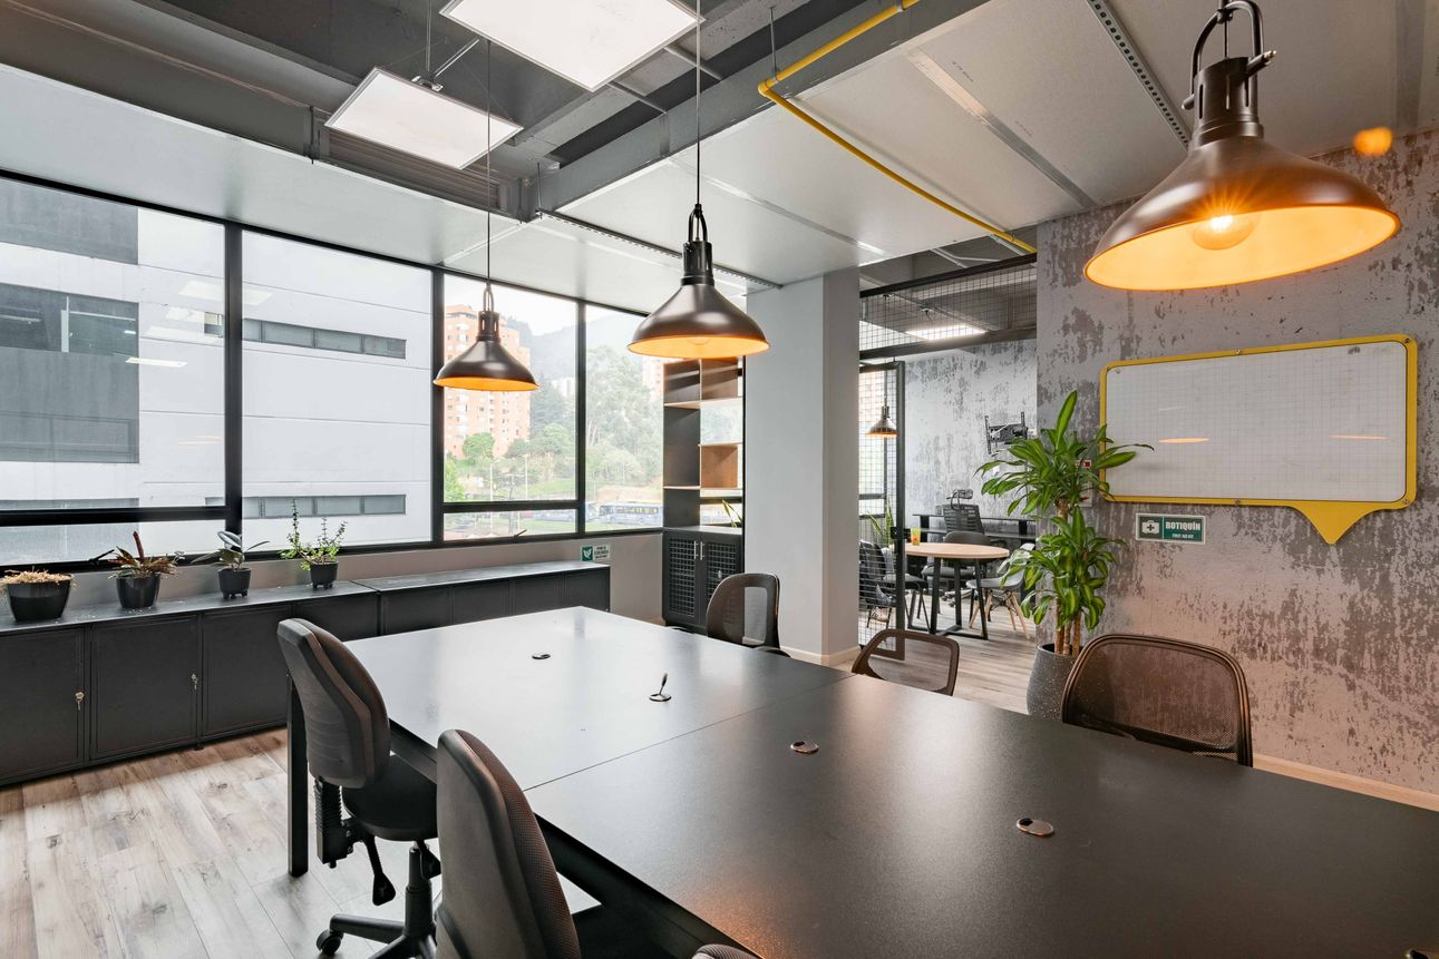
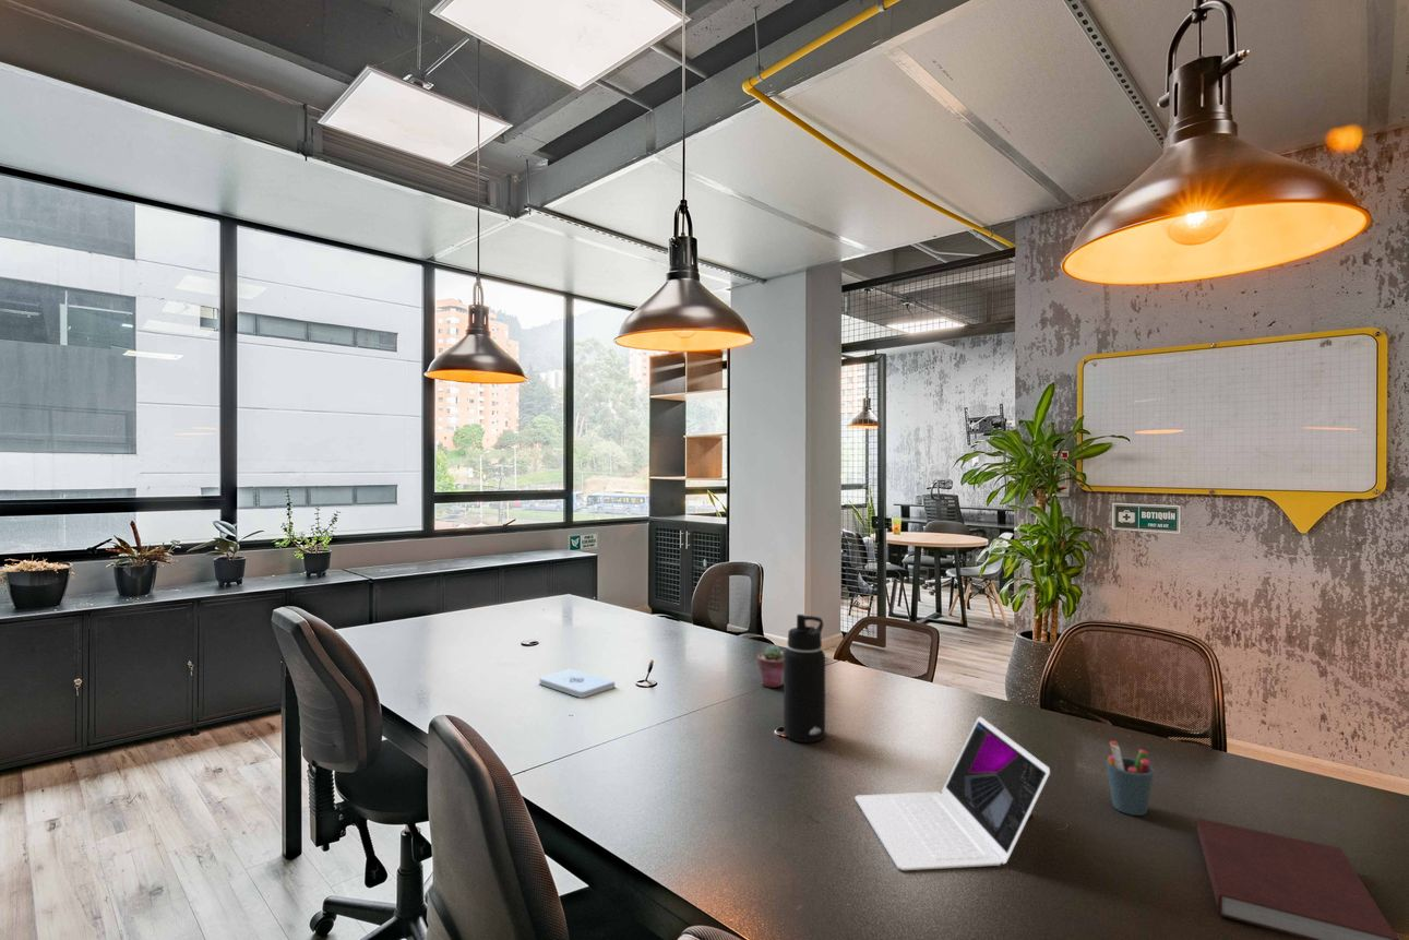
+ laptop [853,715,1051,871]
+ notebook [1196,817,1399,940]
+ water bottle [783,614,826,743]
+ notepad [538,667,616,699]
+ potted succulent [756,644,784,689]
+ pen holder [1104,740,1156,817]
